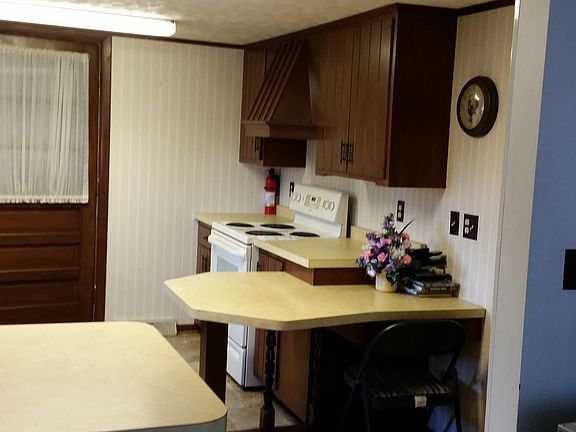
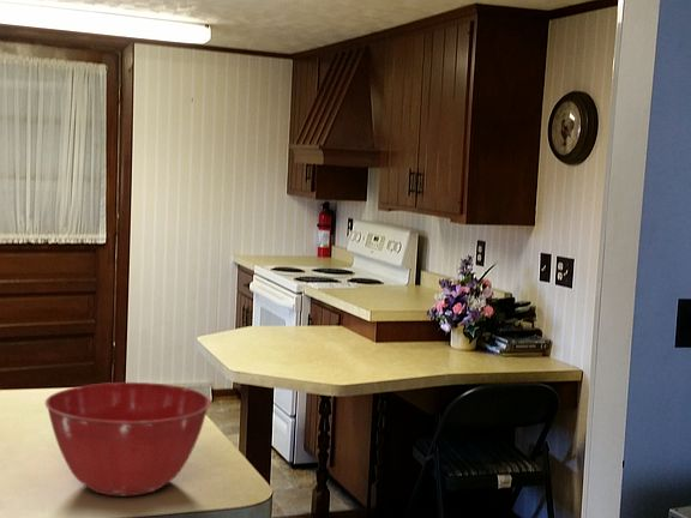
+ mixing bowl [44,381,211,496]
